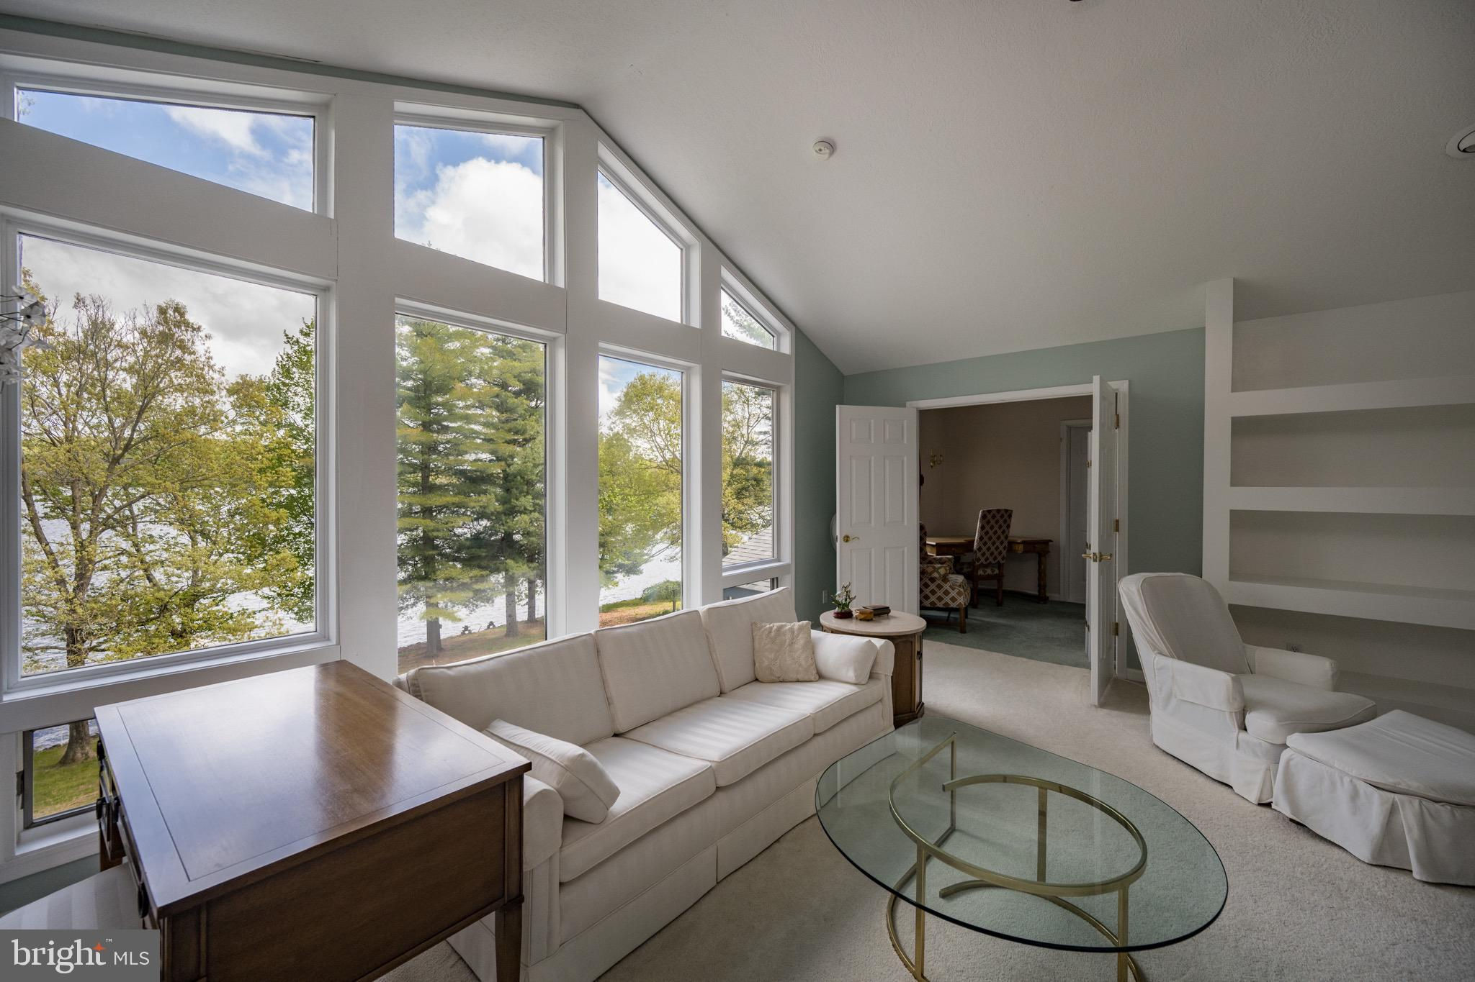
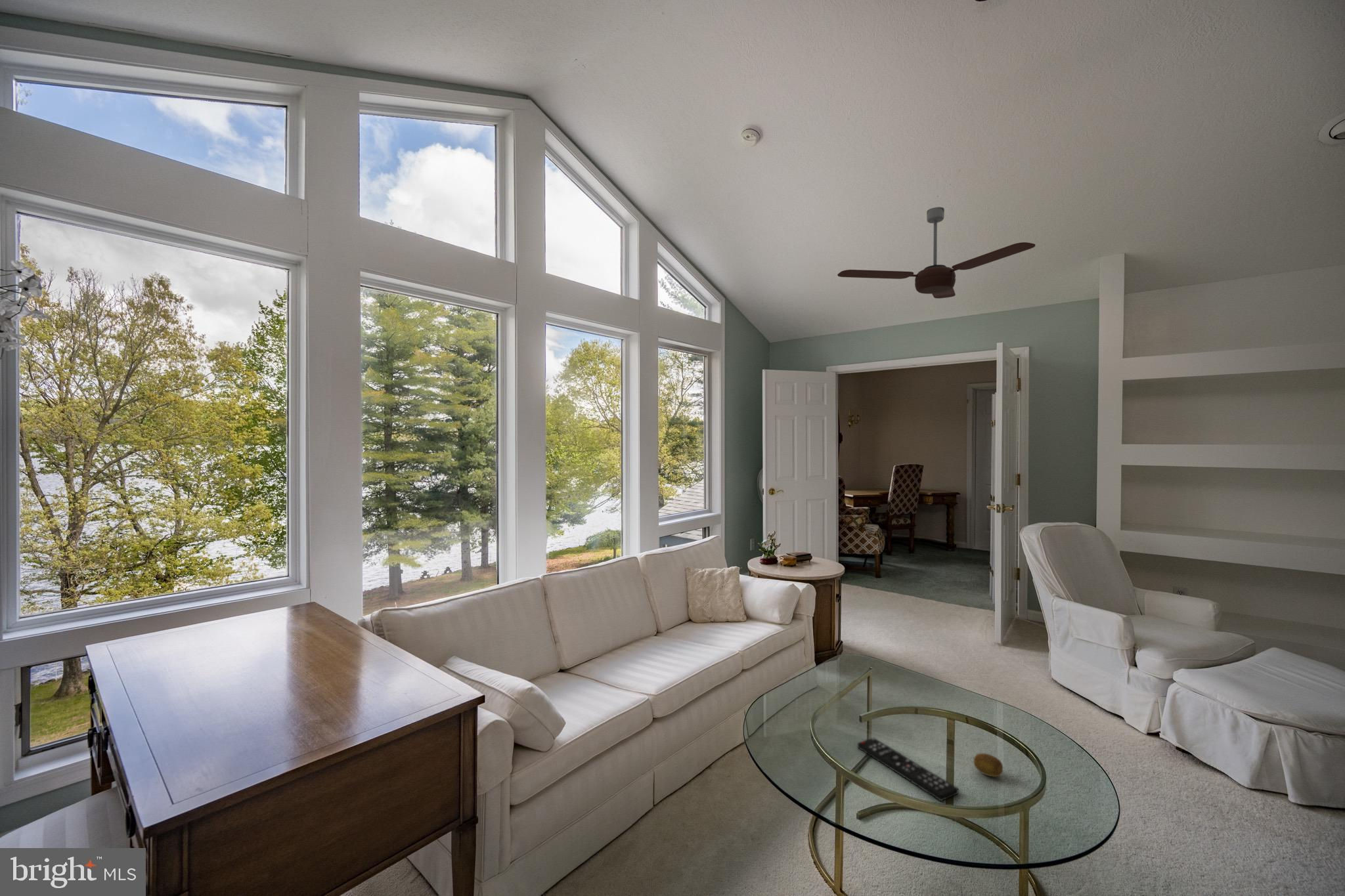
+ fruit [973,752,1003,778]
+ remote control [857,737,959,801]
+ ceiling fan [837,206,1036,299]
